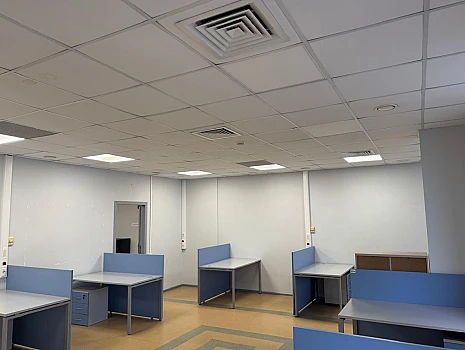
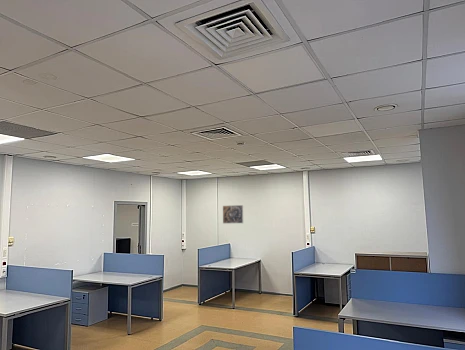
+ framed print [222,204,244,224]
